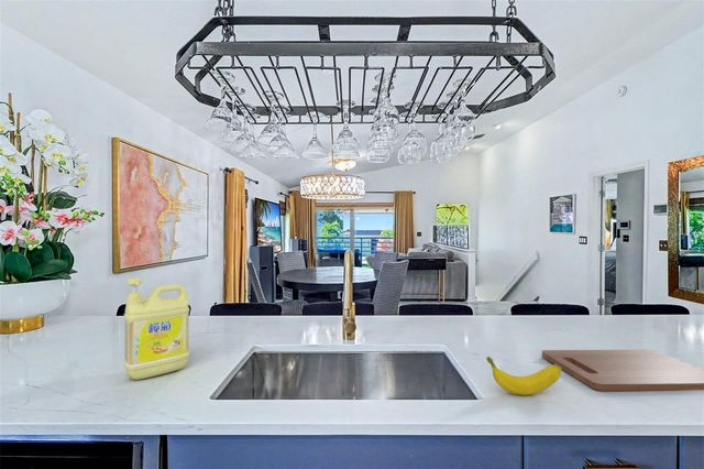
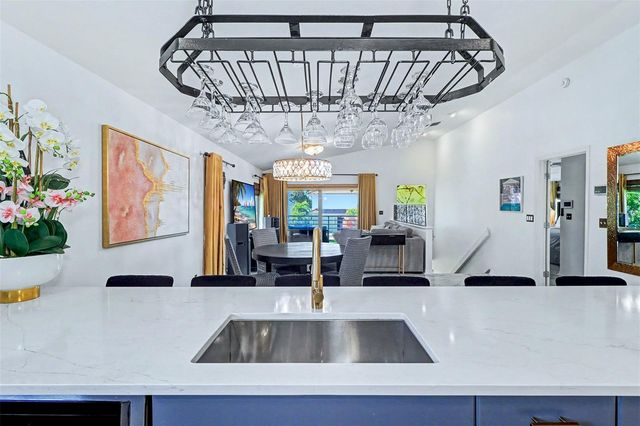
- banana [485,356,562,396]
- cutting board [541,349,704,392]
- detergent [123,277,190,381]
